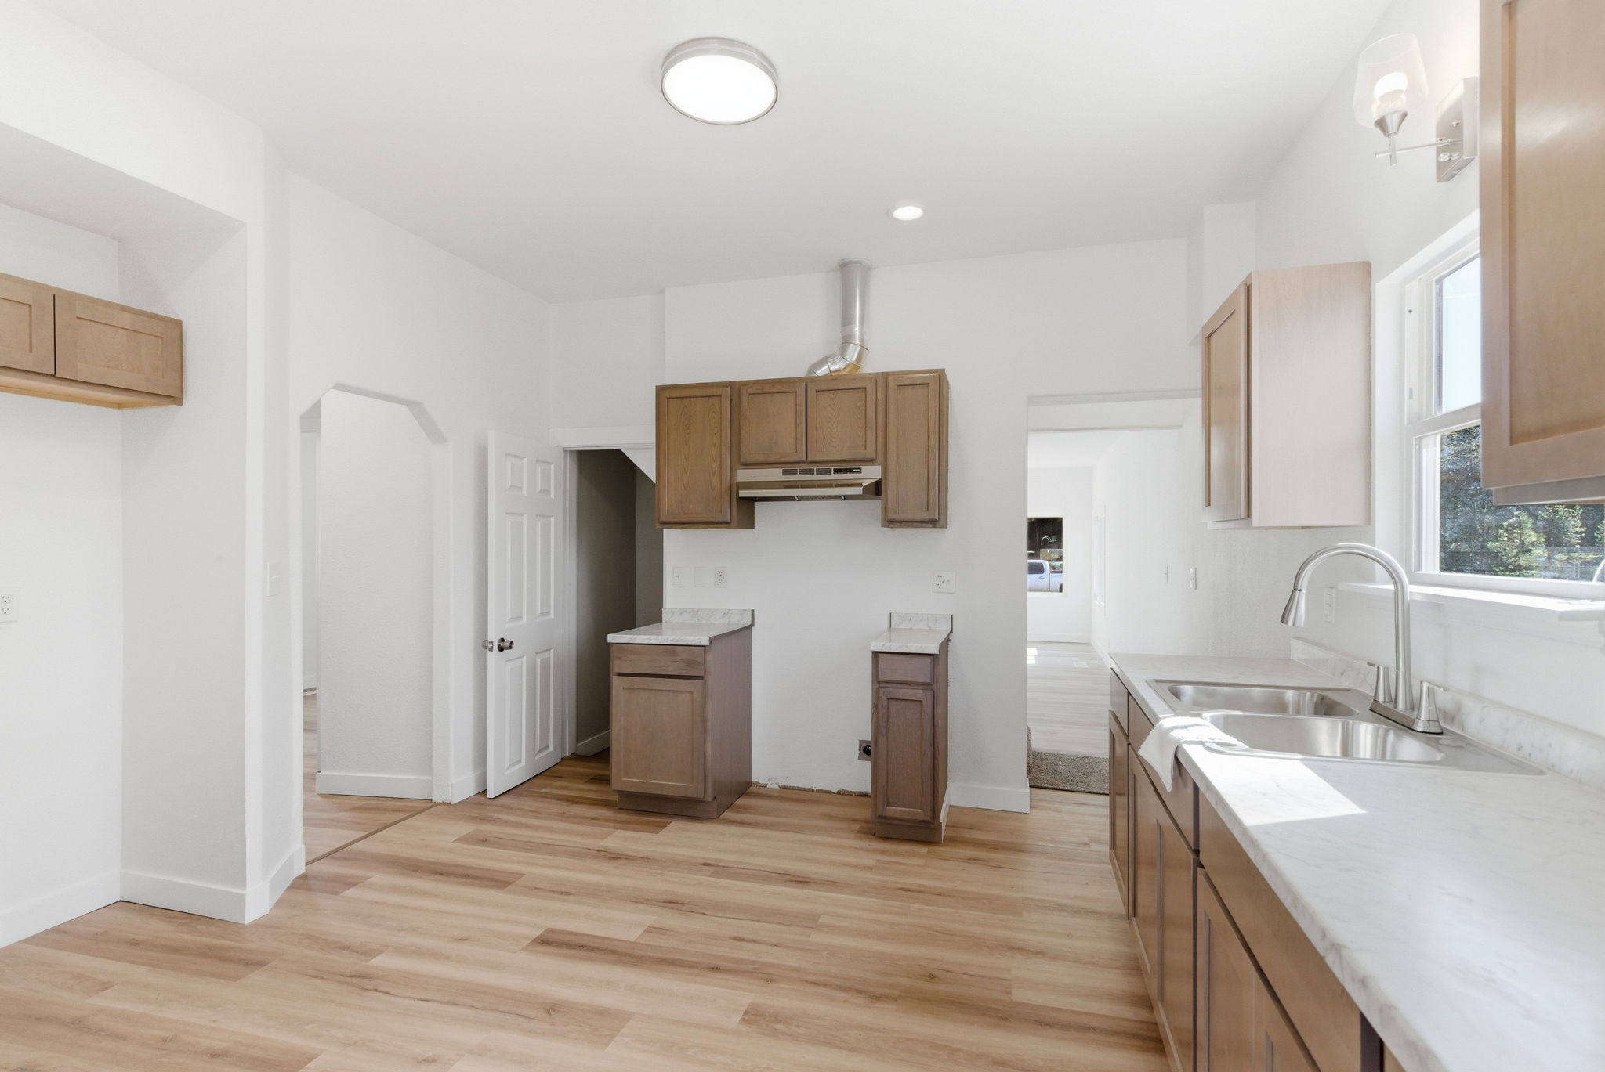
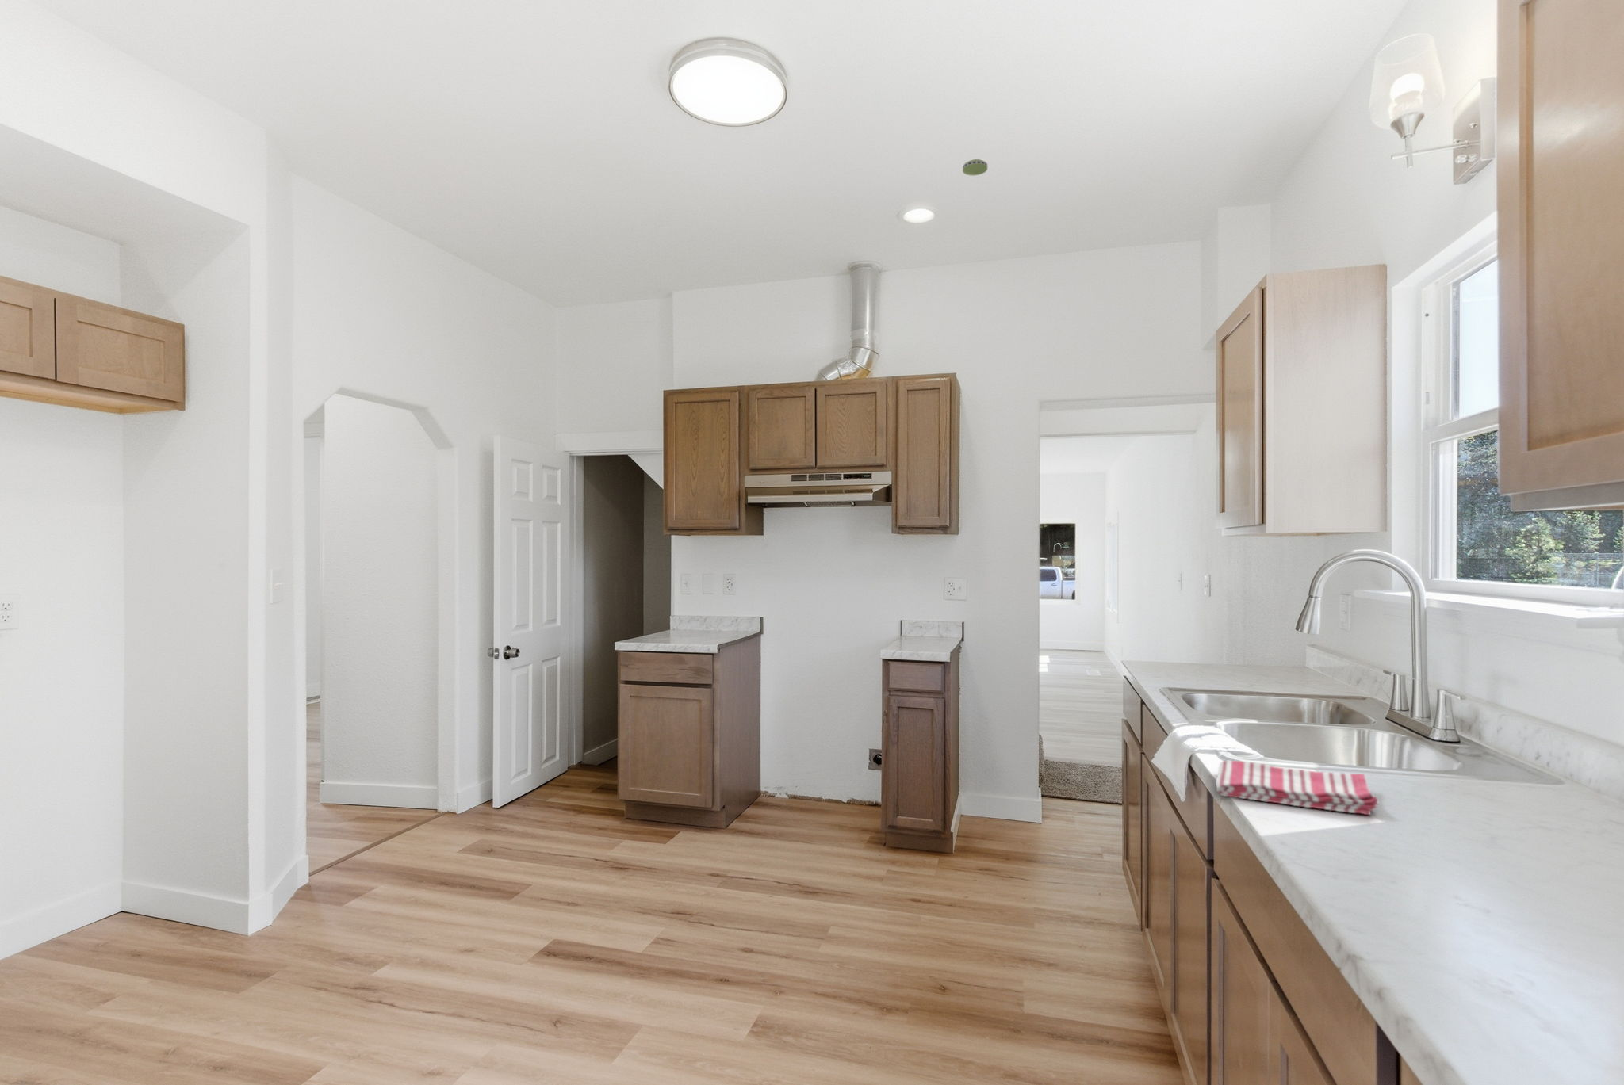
+ dish towel [1215,759,1379,815]
+ smoke detector [962,159,988,176]
